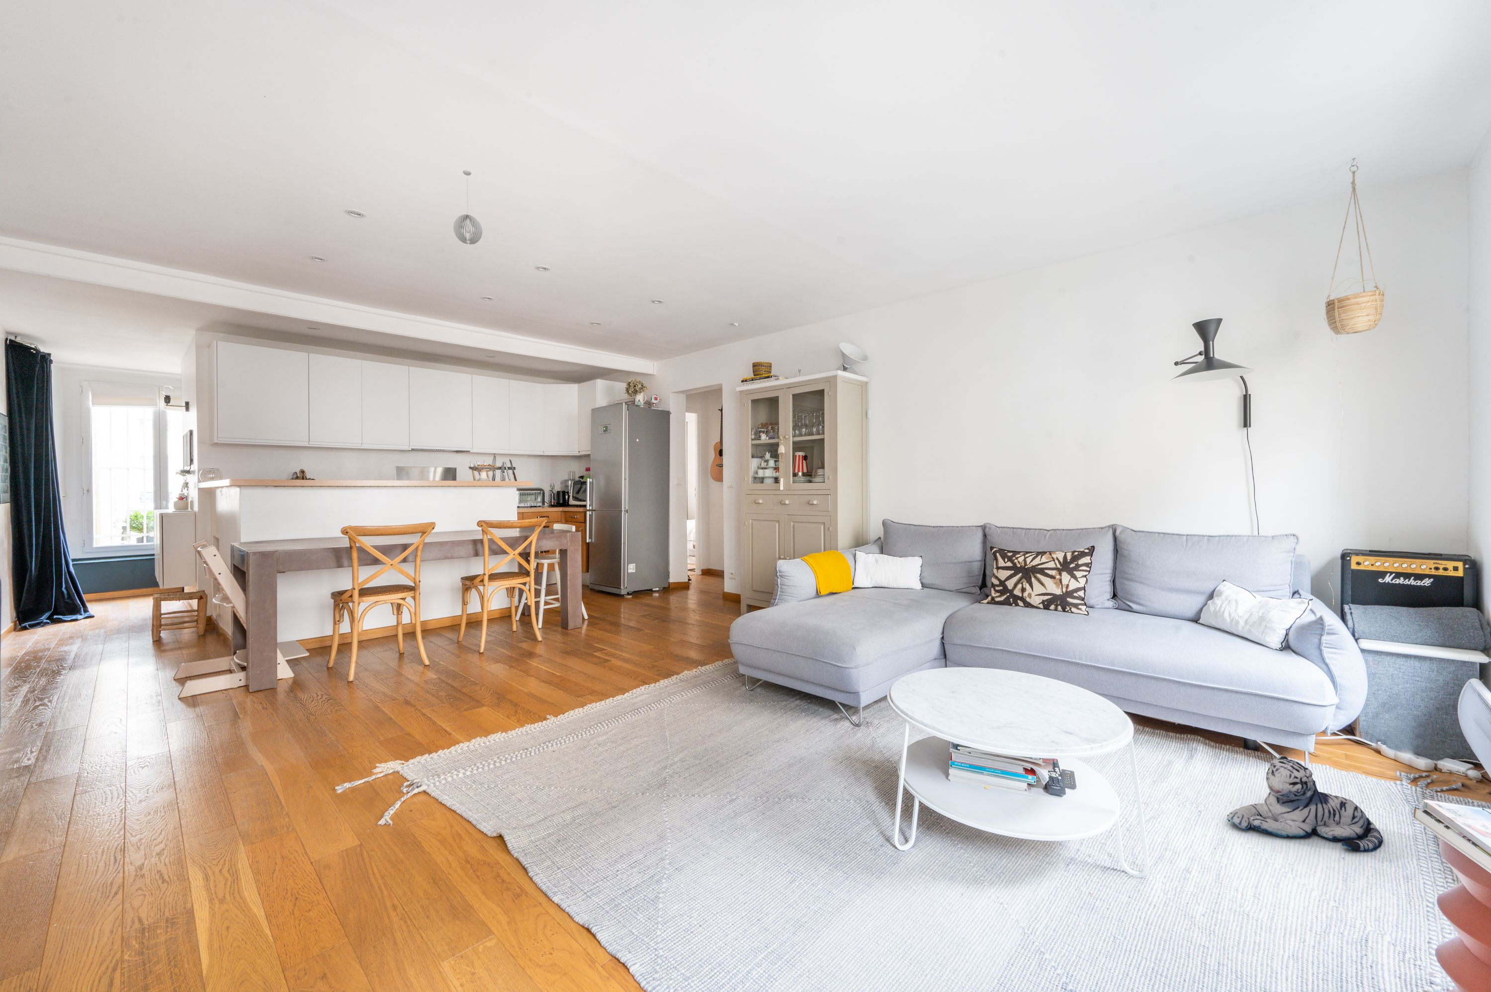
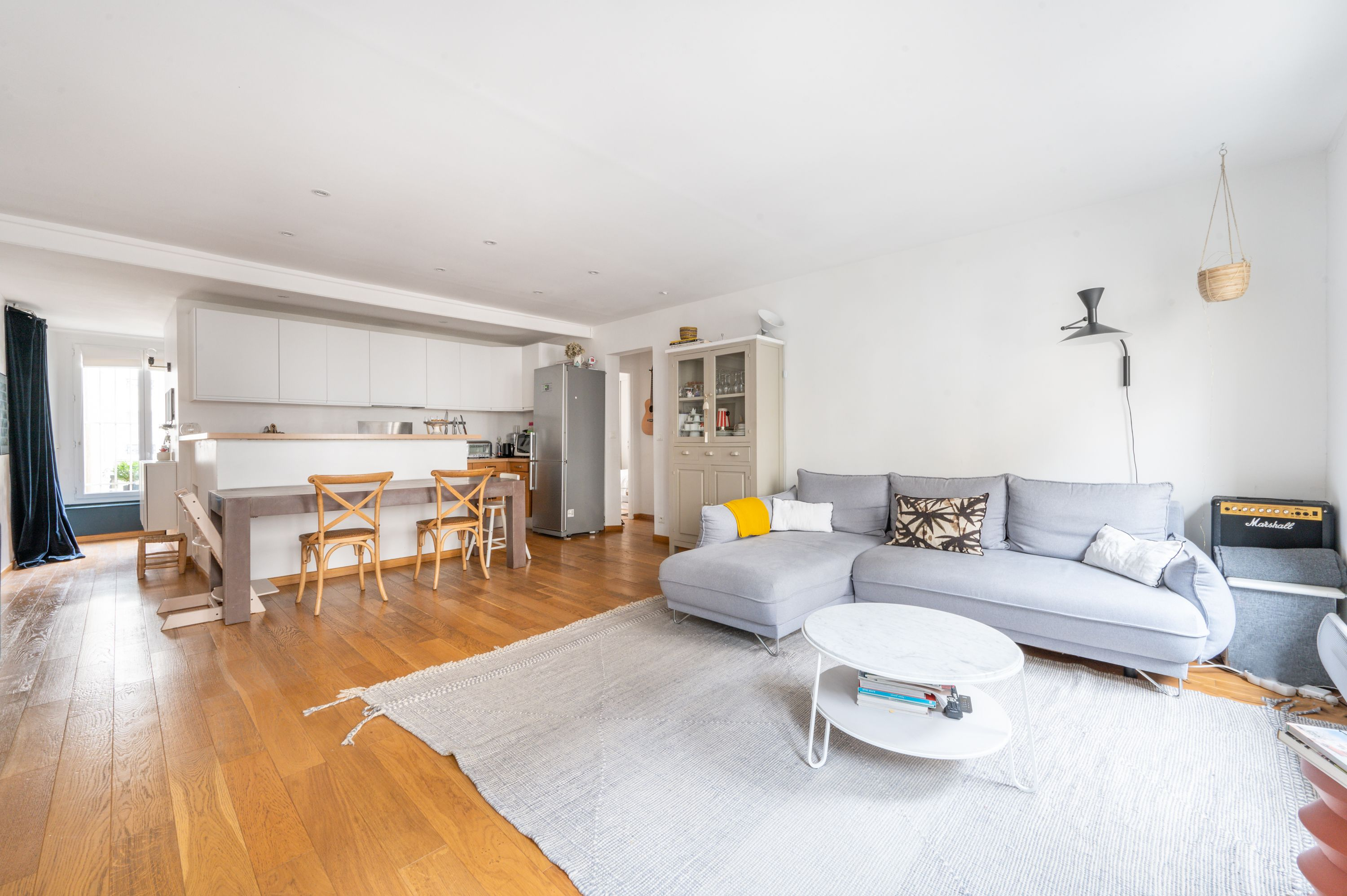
- pendant light [453,169,483,245]
- plush toy [1226,755,1384,851]
